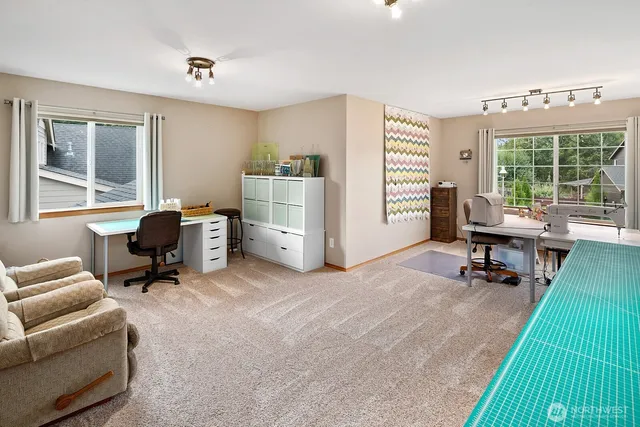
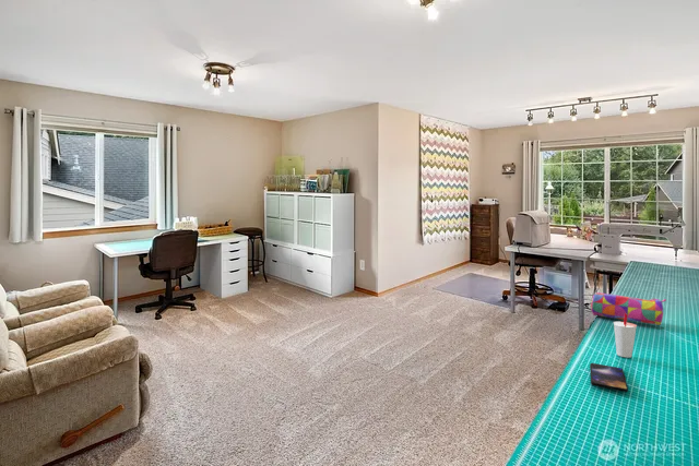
+ cup [613,313,638,359]
+ pencil case [590,291,667,326]
+ smartphone [589,362,629,393]
